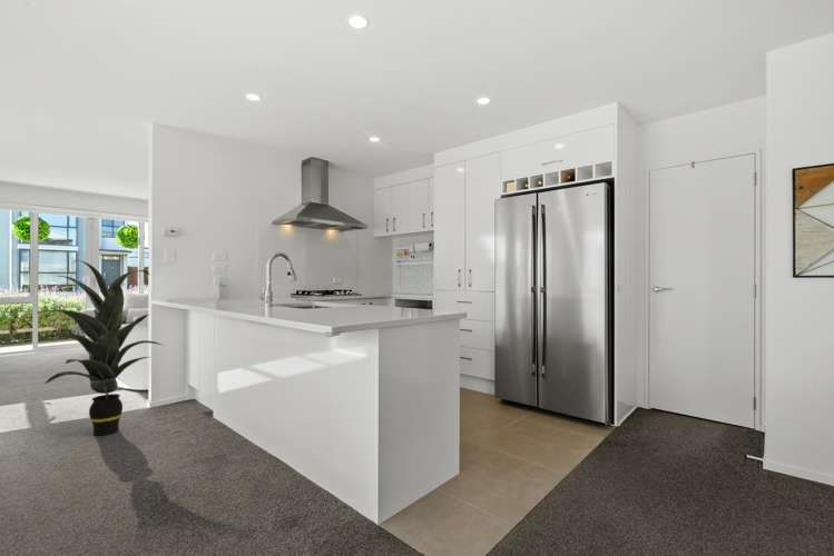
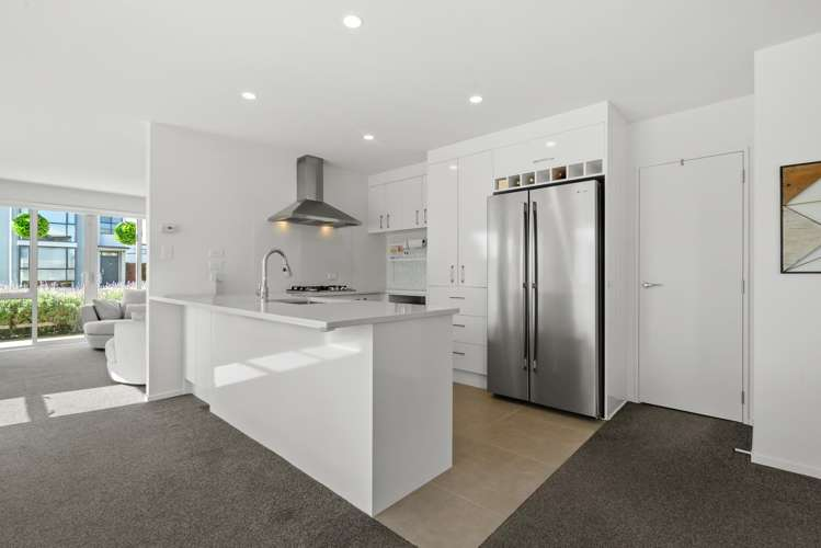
- indoor plant [36,259,166,437]
